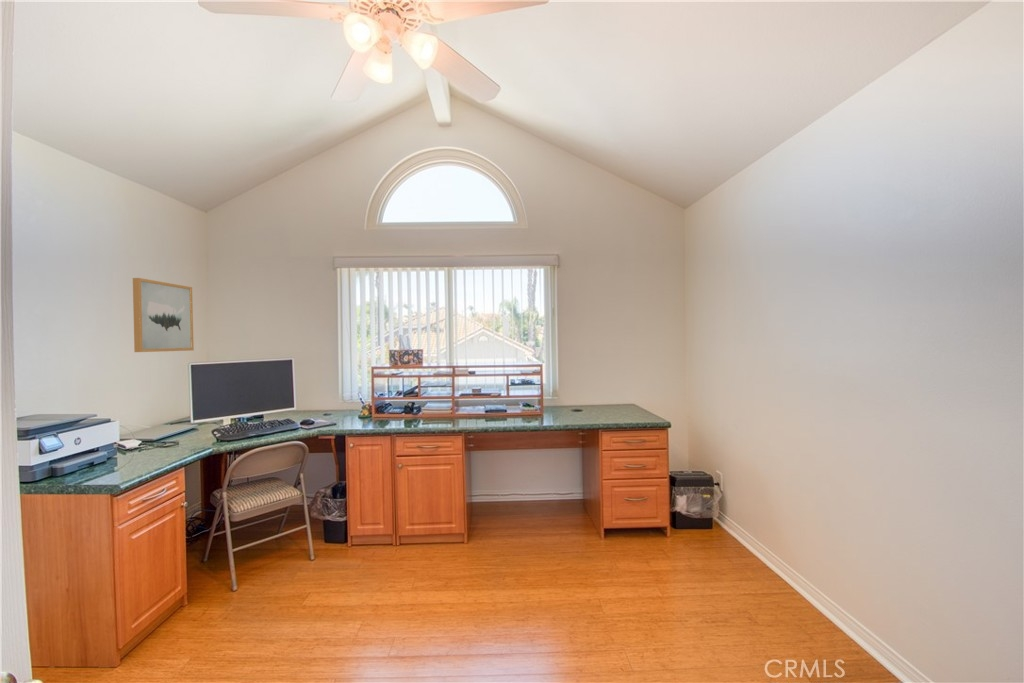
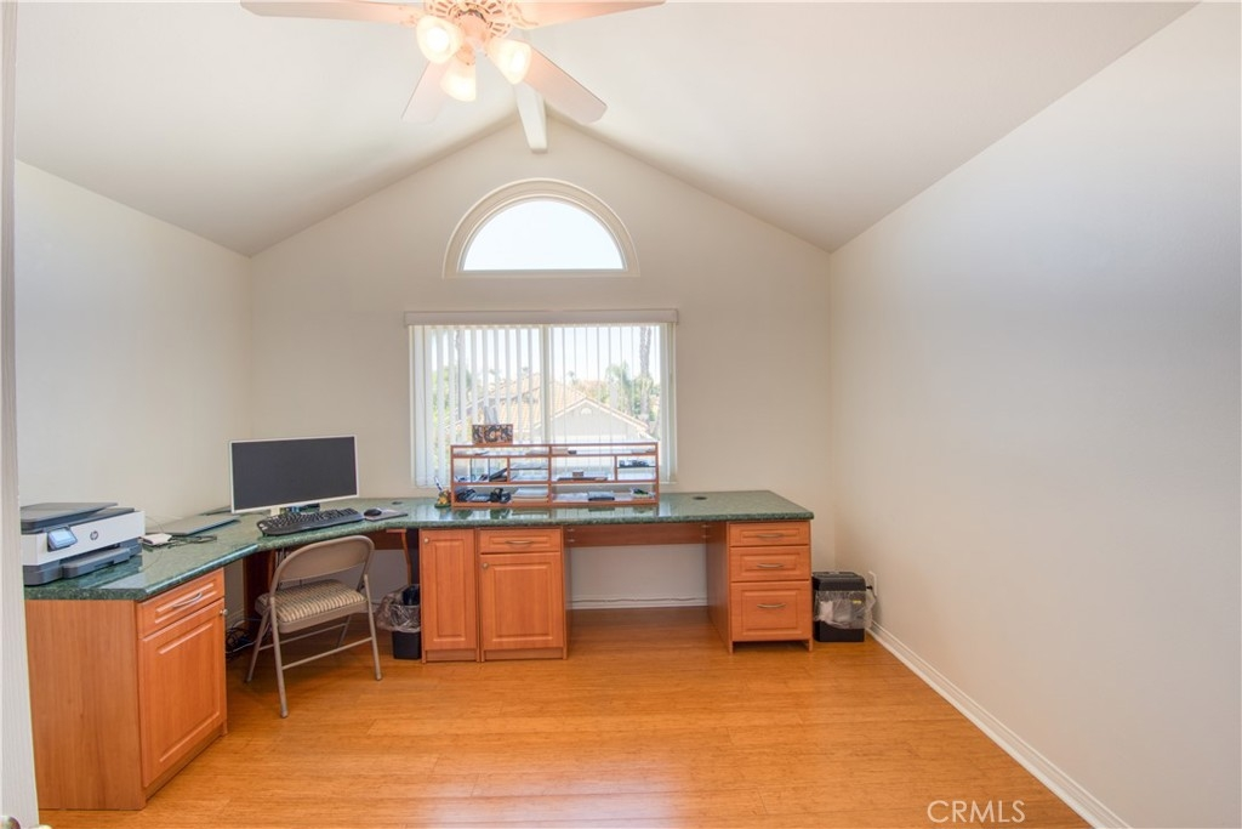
- wall art [132,277,195,353]
